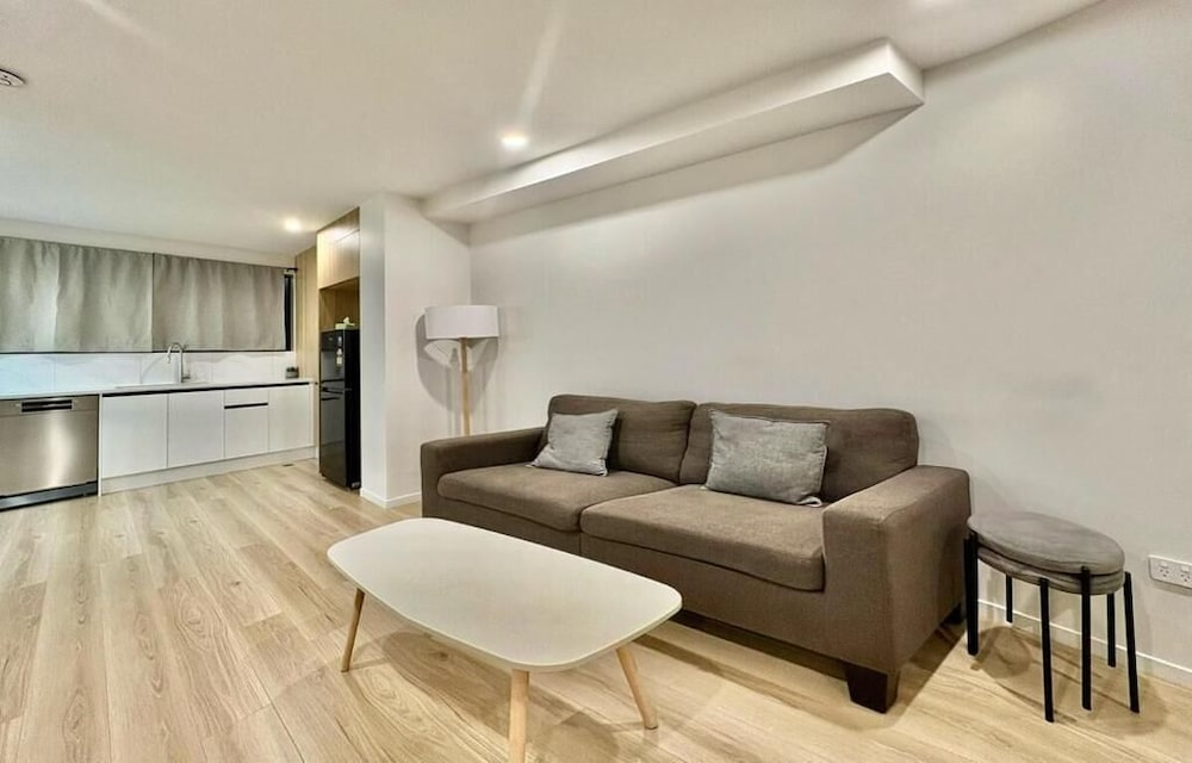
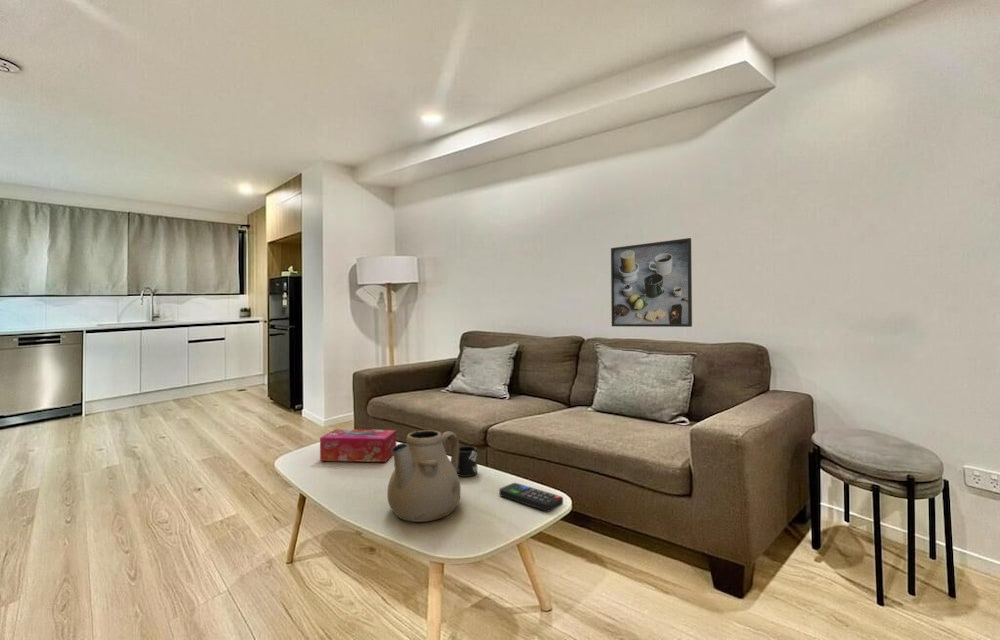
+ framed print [610,237,693,328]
+ tissue box [319,428,397,463]
+ mug [457,445,478,478]
+ teapot [386,429,462,523]
+ remote control [498,482,564,513]
